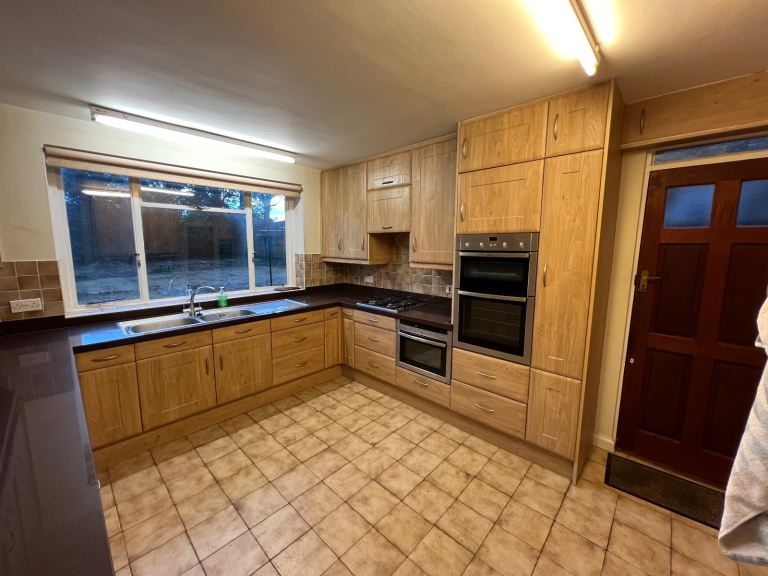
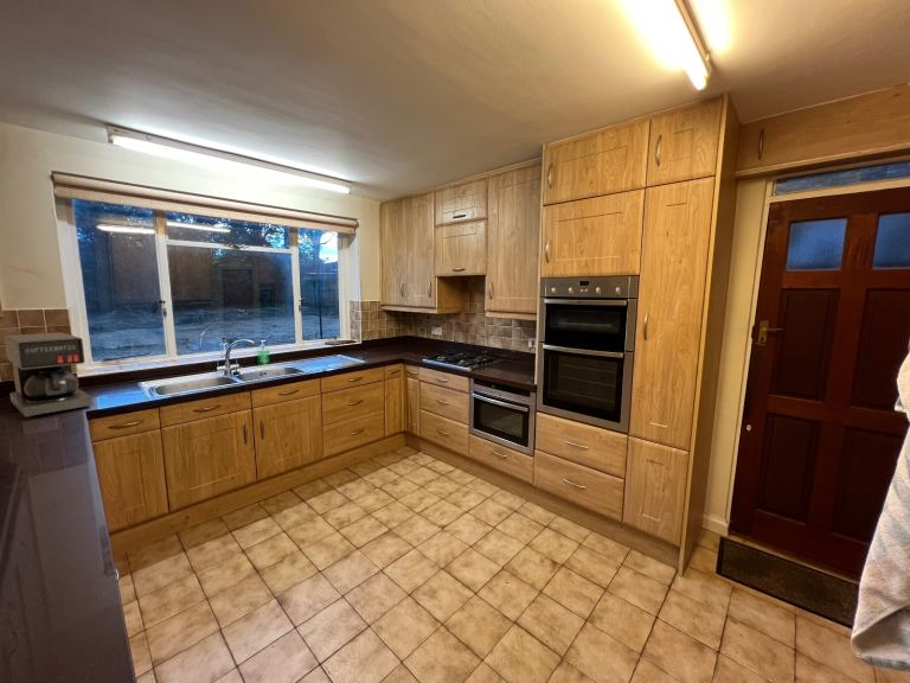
+ coffee maker [4,332,94,420]
